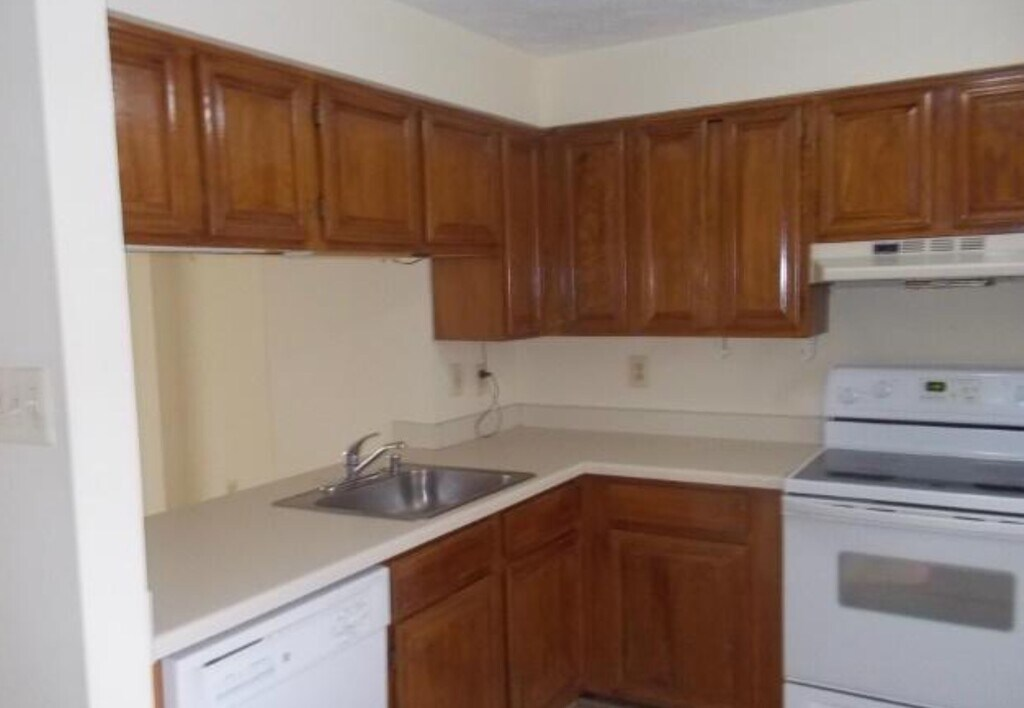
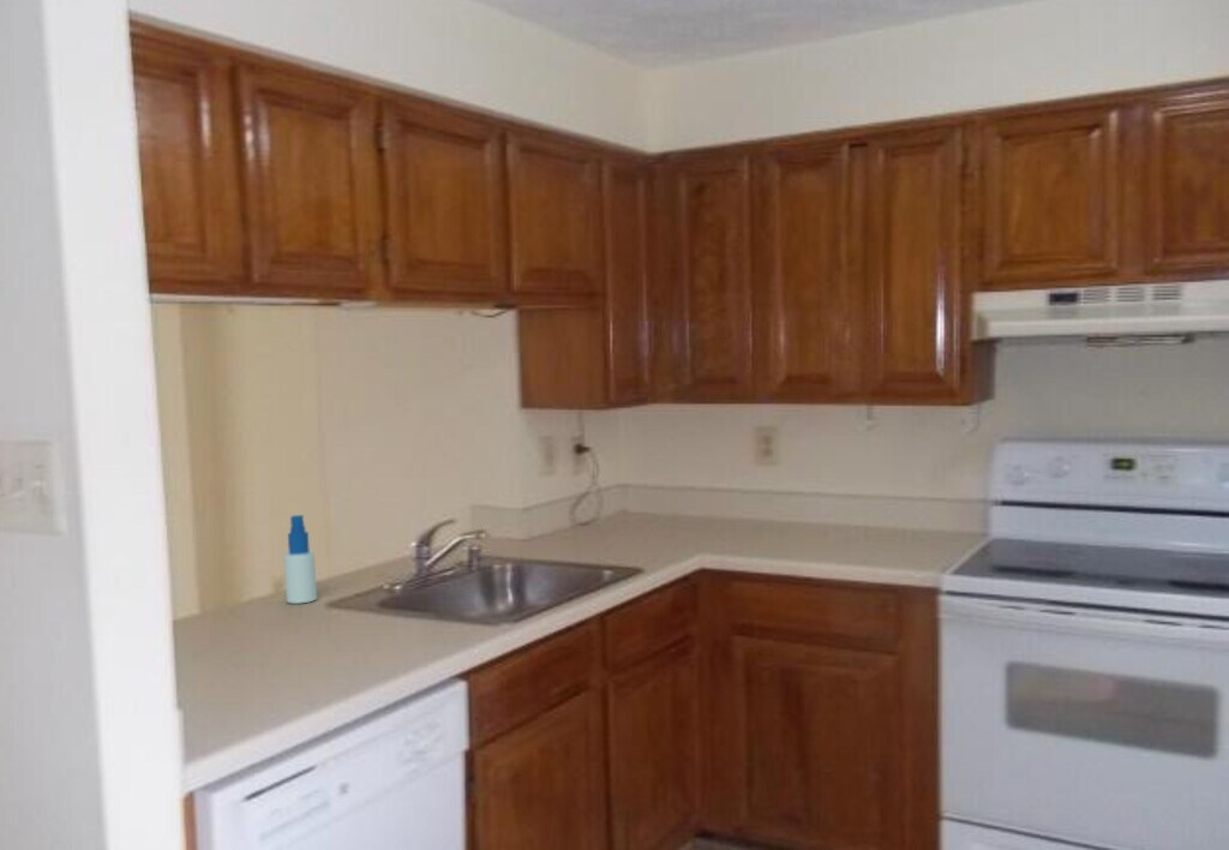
+ spray bottle [283,514,318,605]
